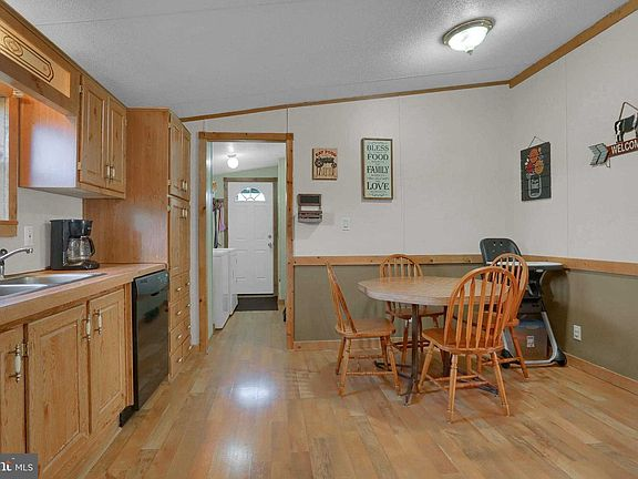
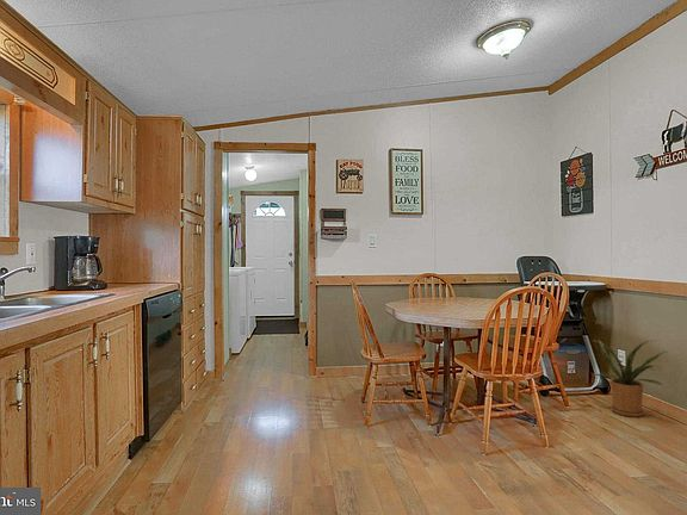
+ house plant [590,339,668,418]
